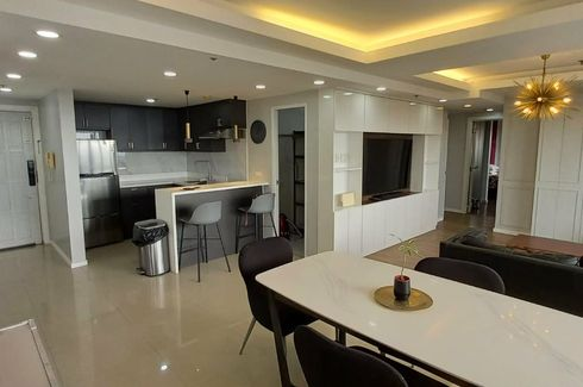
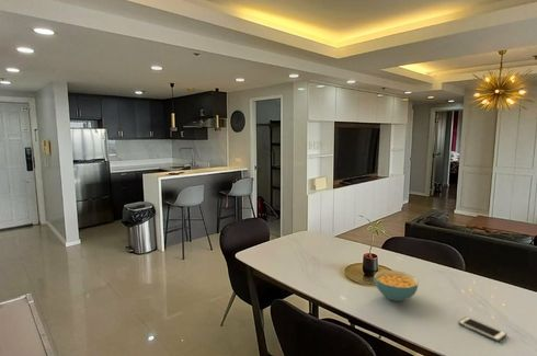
+ cell phone [457,315,507,343]
+ cereal bowl [373,269,420,302]
